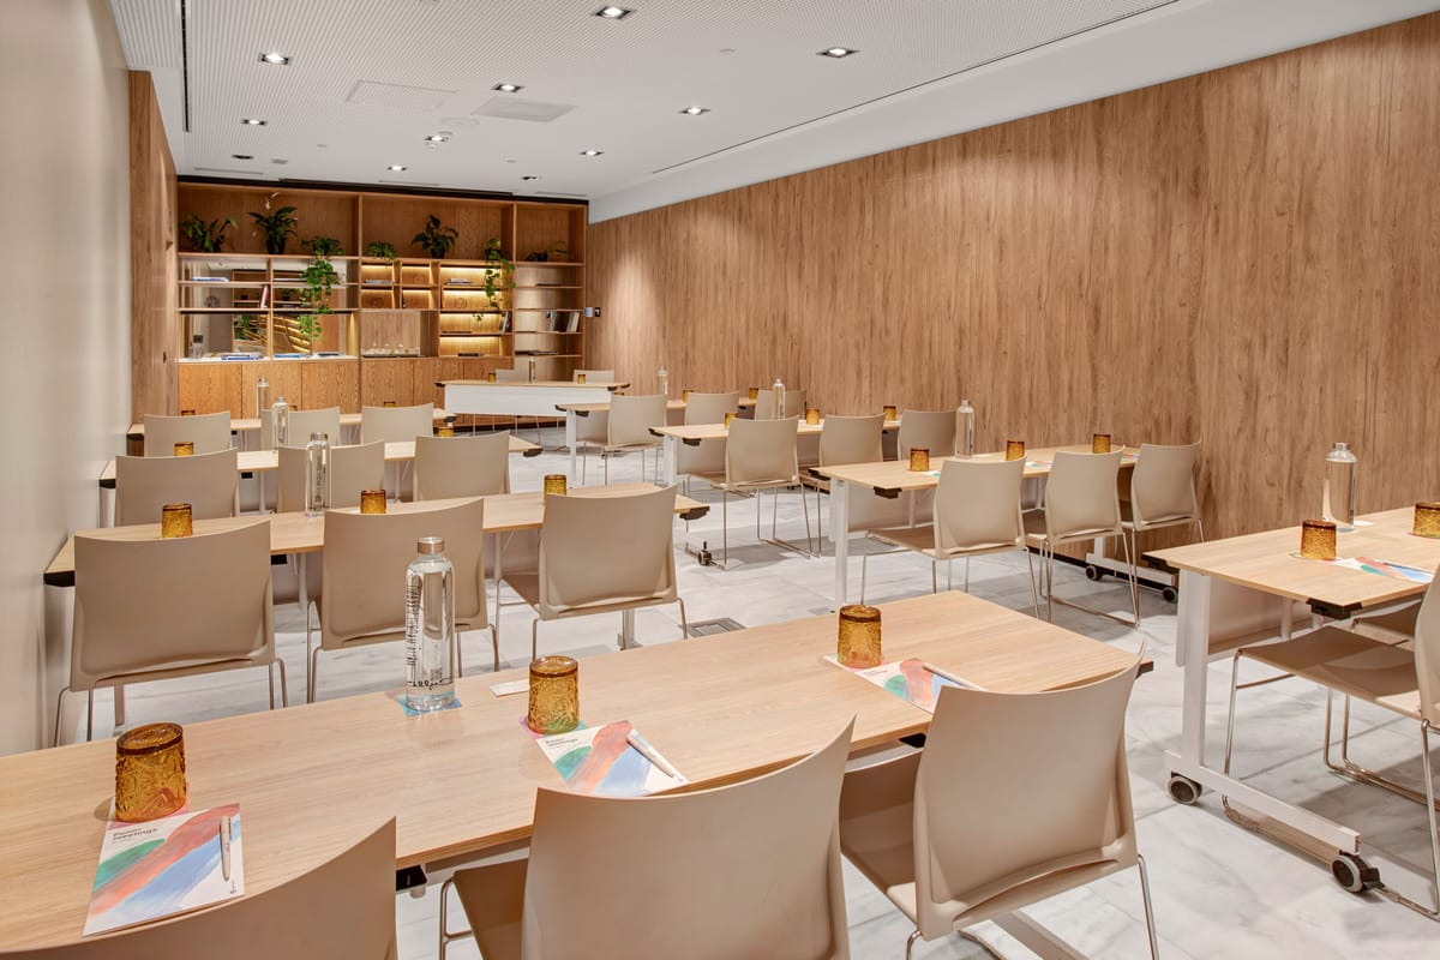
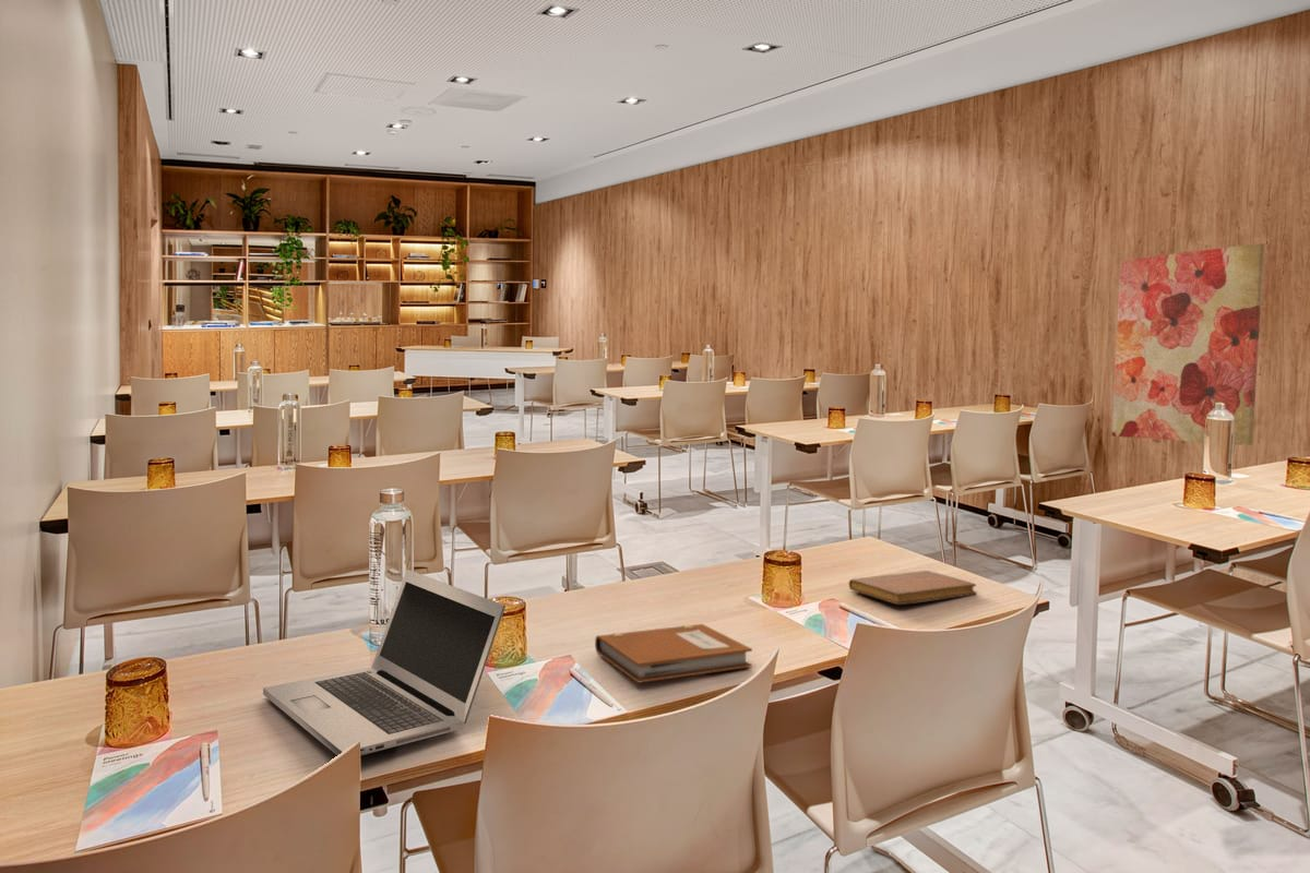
+ laptop [262,569,507,756]
+ notebook [594,623,753,684]
+ notebook [848,570,977,606]
+ wall art [1111,242,1265,446]
